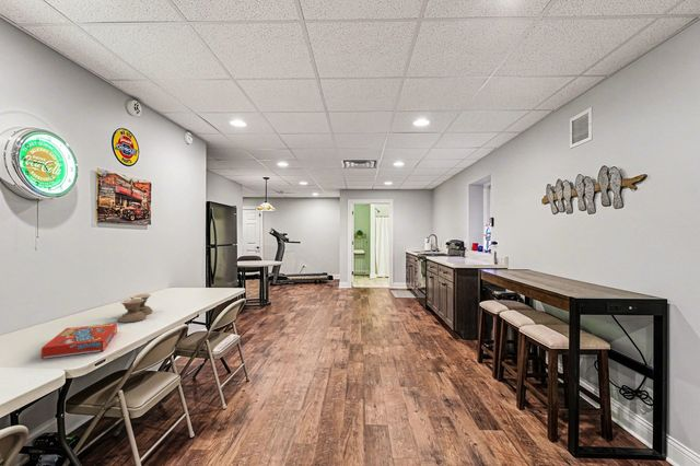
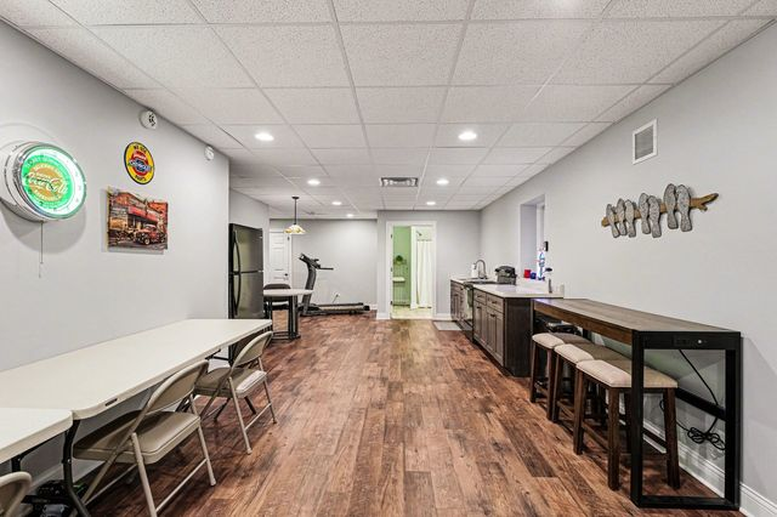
- snack box [40,323,118,360]
- bowl [117,293,154,324]
